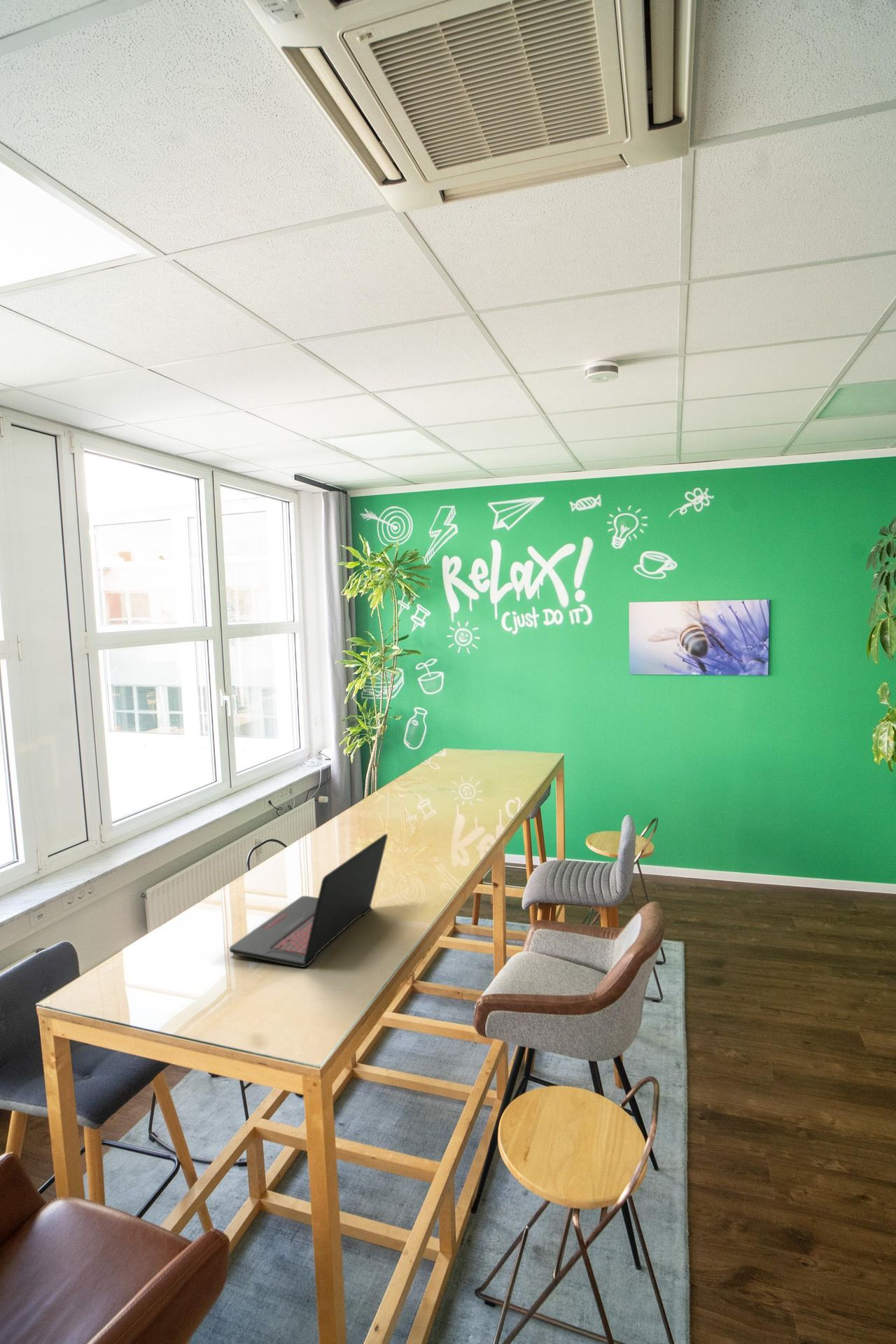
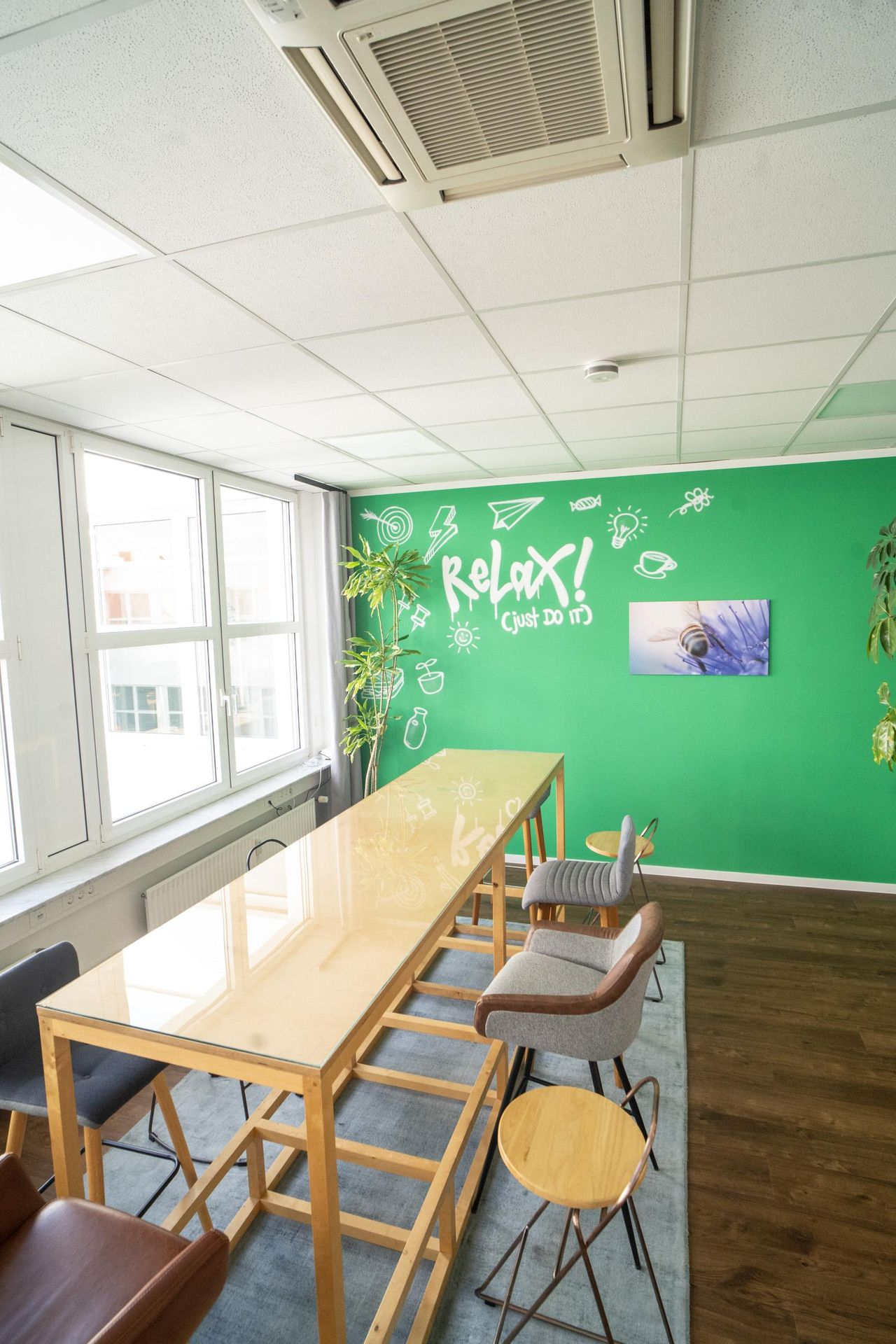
- laptop [229,833,388,968]
